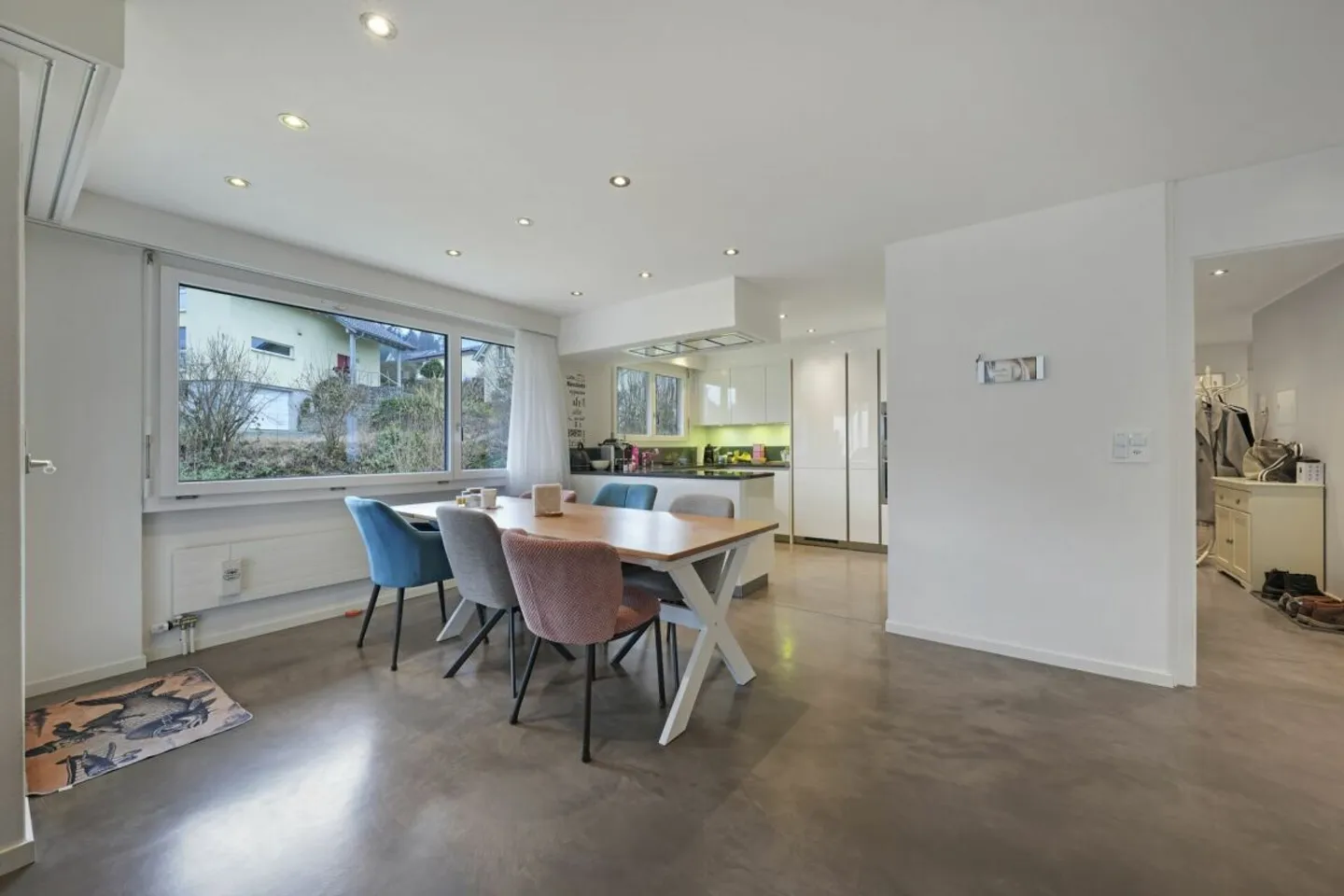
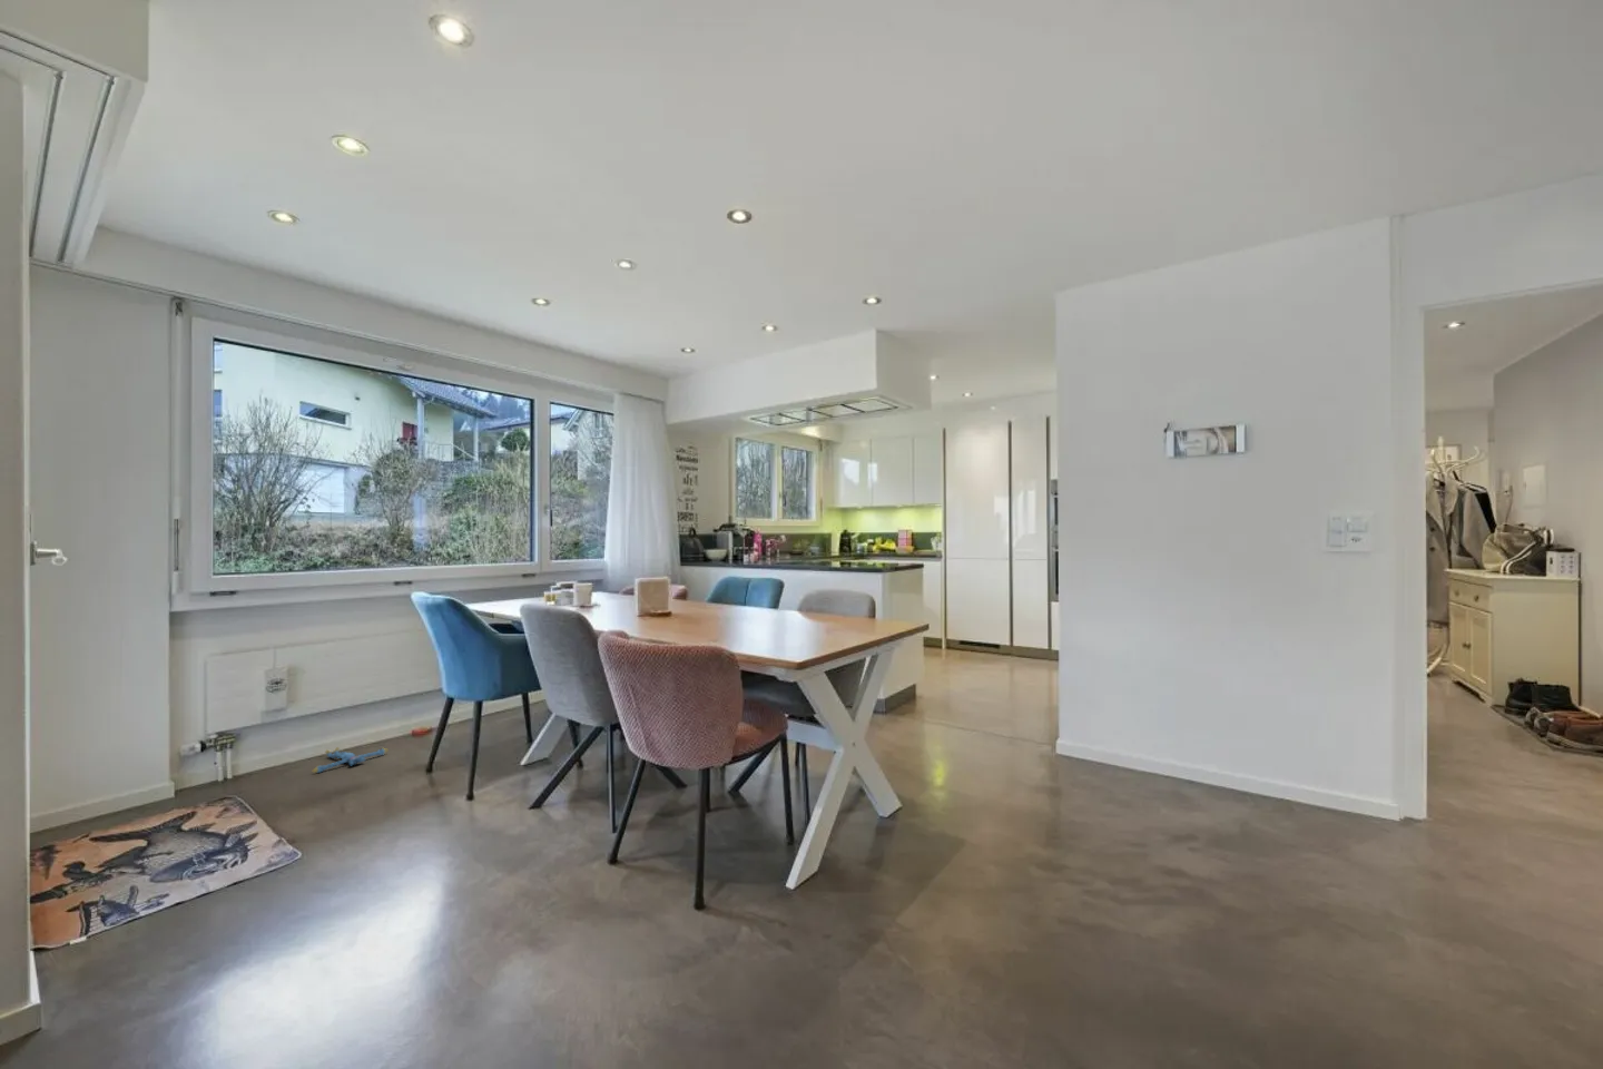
+ plush toy [311,746,389,774]
